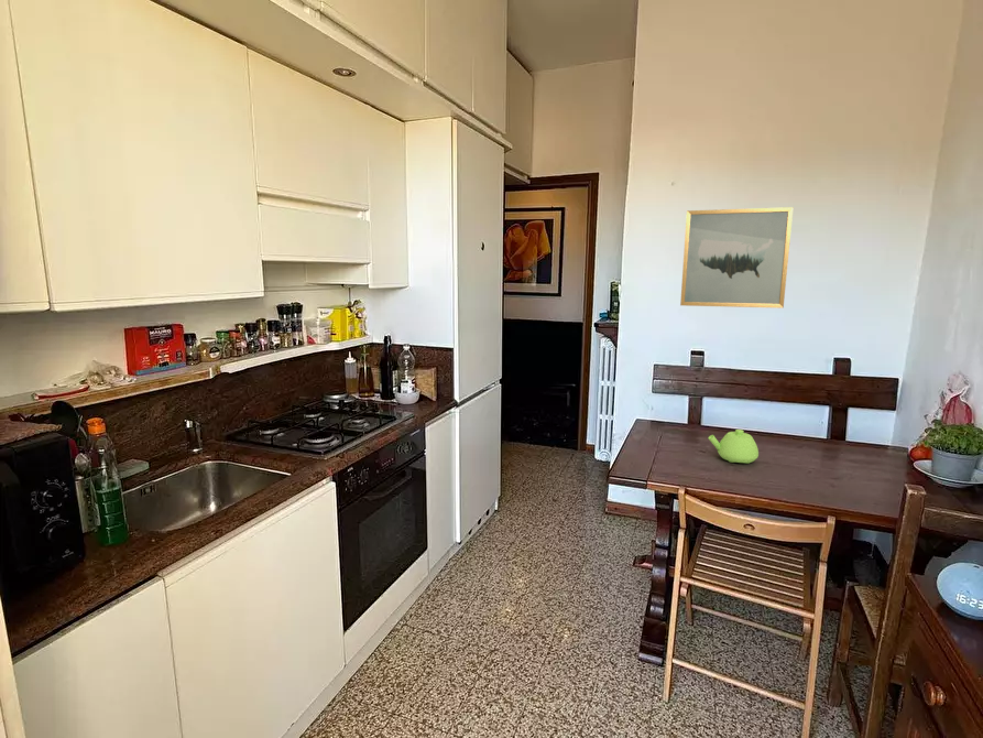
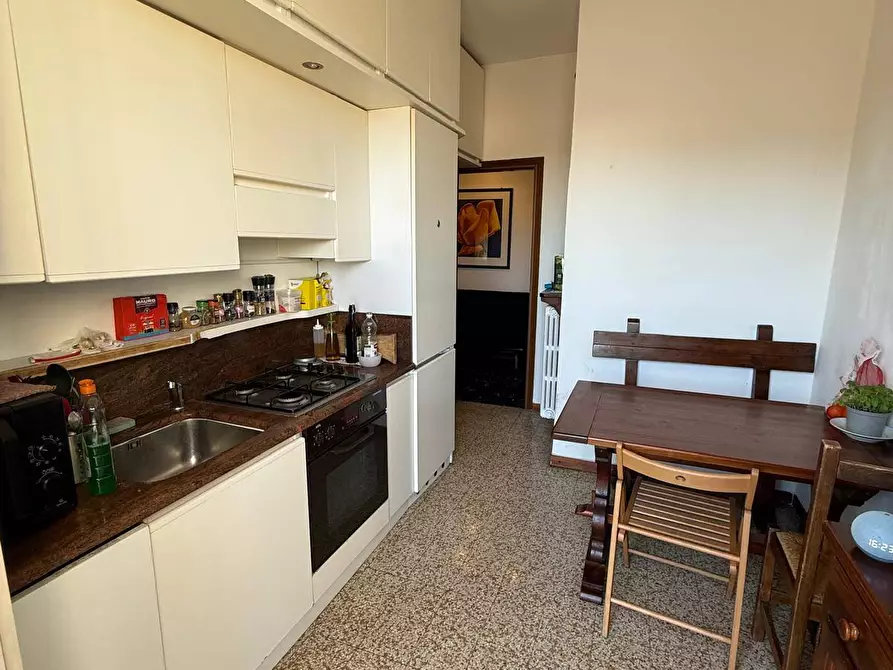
- wall art [679,206,795,310]
- teapot [708,428,760,465]
